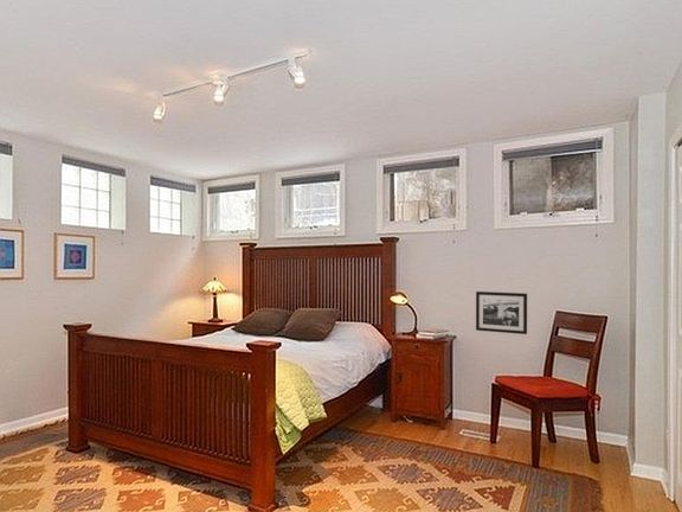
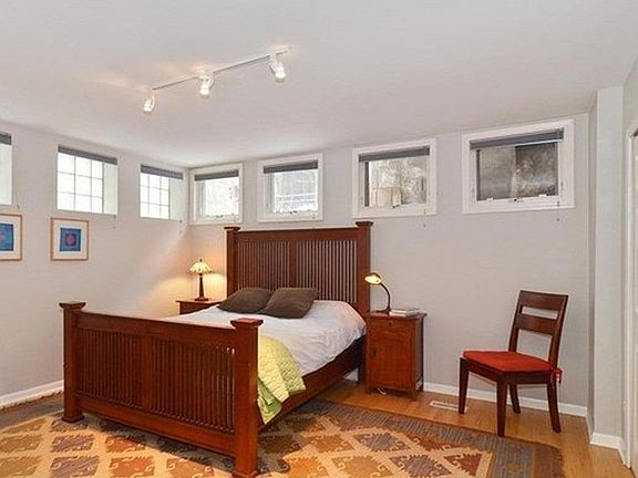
- picture frame [475,290,528,335]
